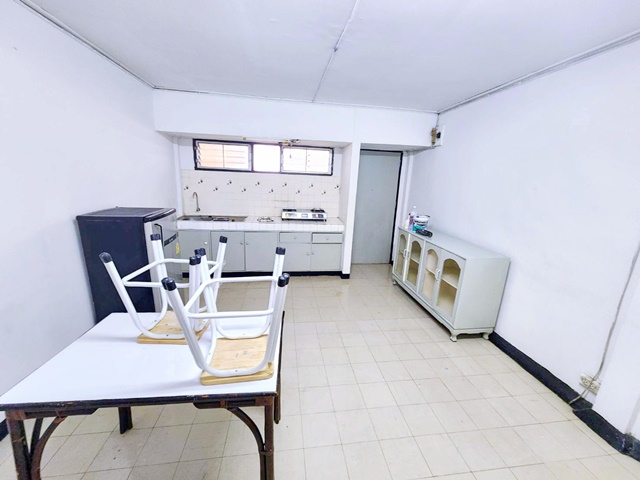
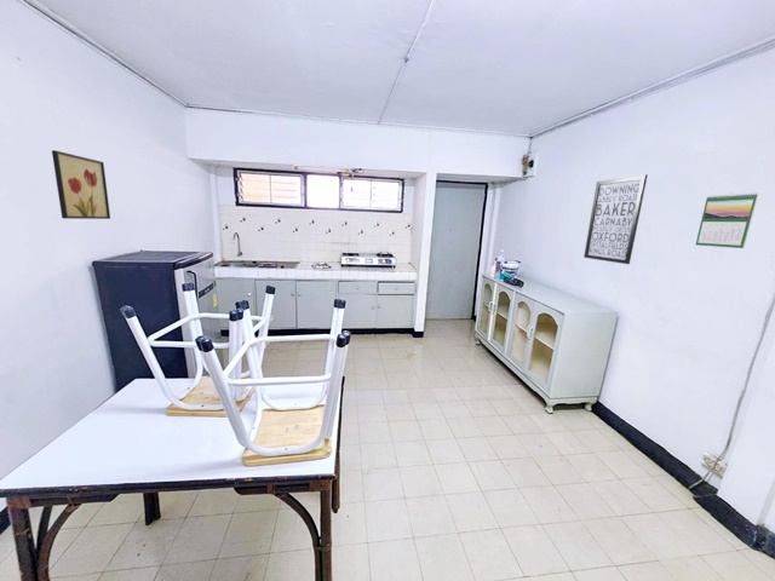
+ wall art [51,149,111,220]
+ wall art [582,173,649,265]
+ calendar [695,191,759,249]
